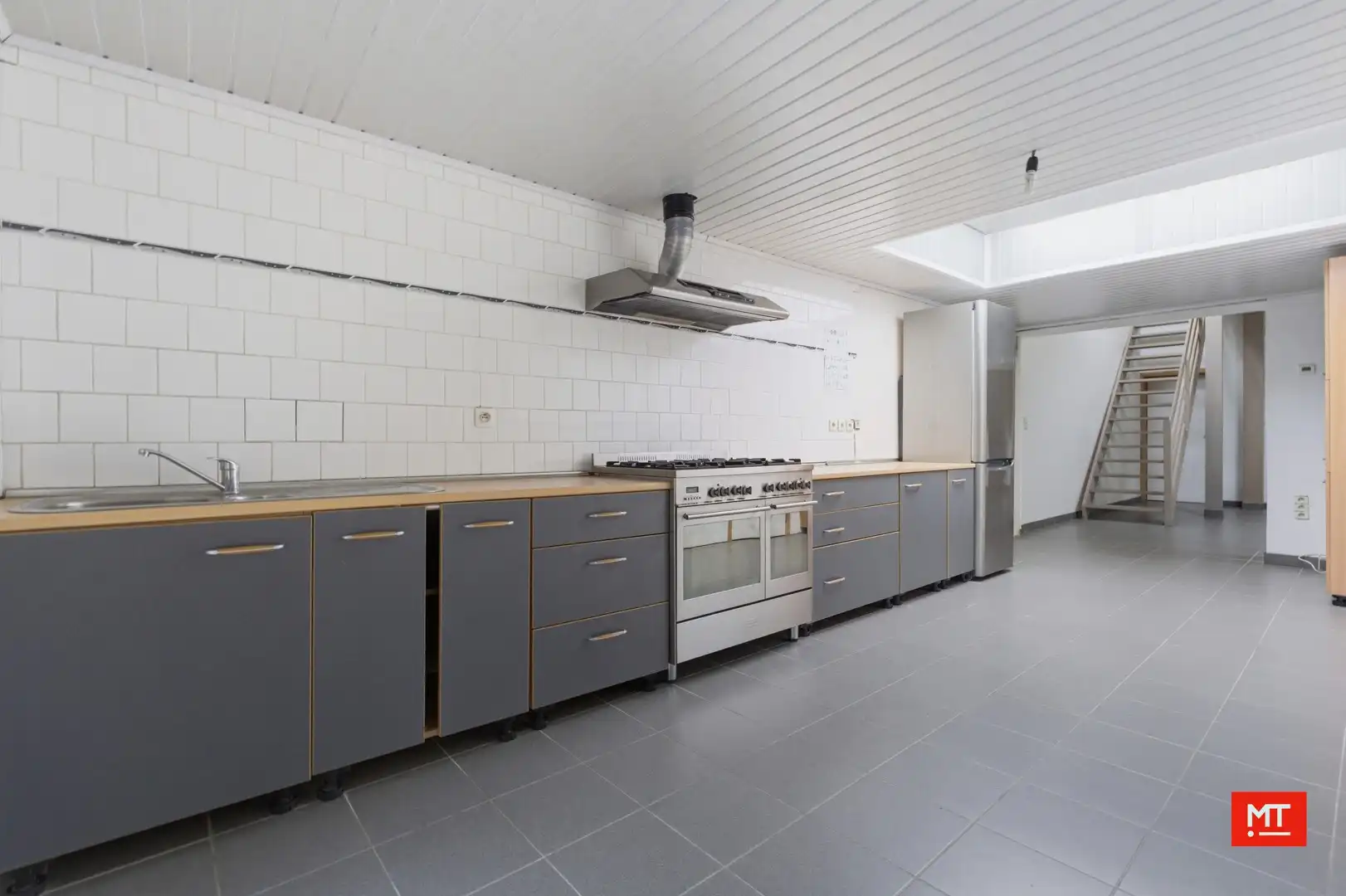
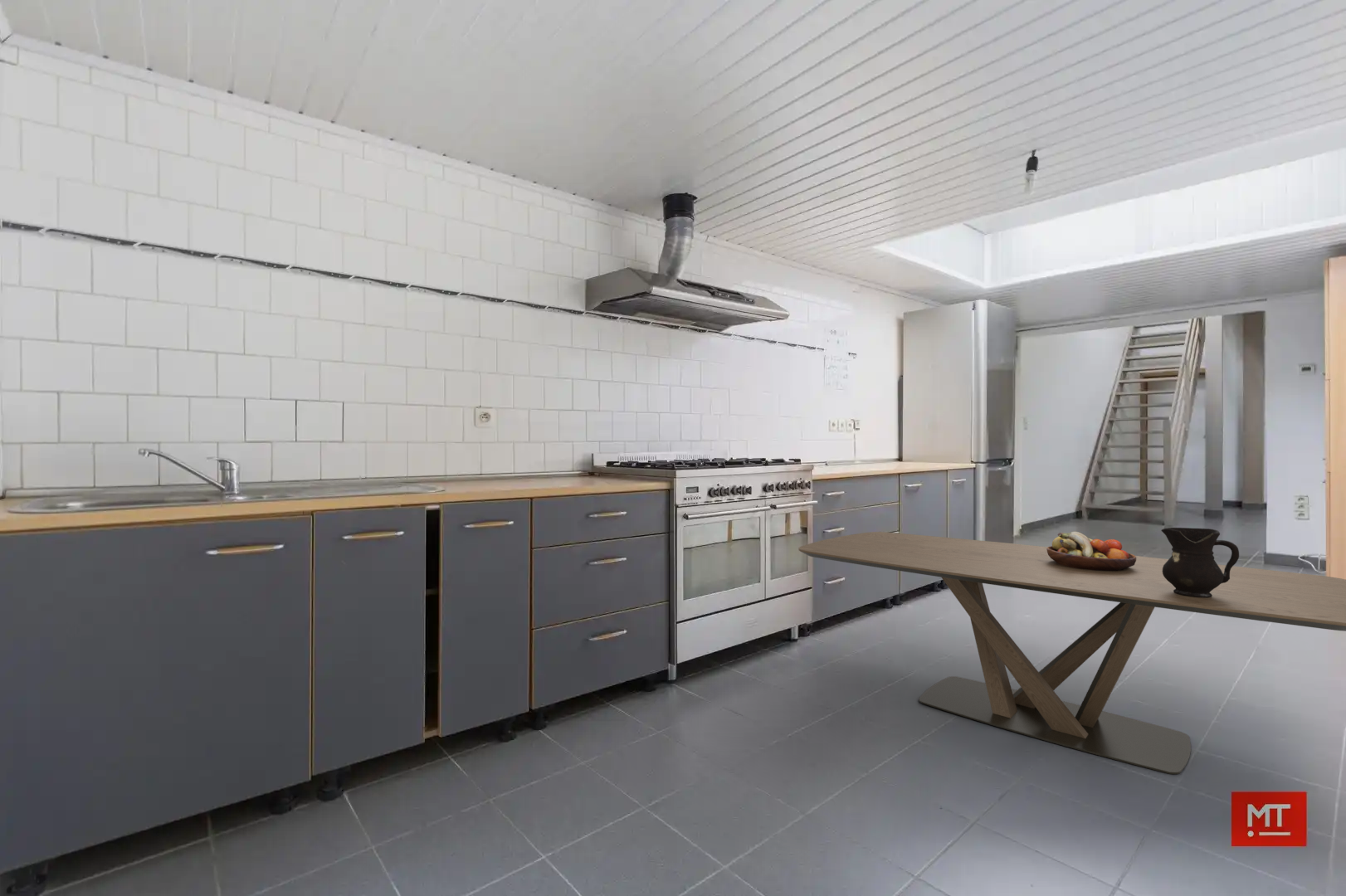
+ pitcher [1160,527,1240,597]
+ fruit bowl [1046,531,1136,571]
+ dining table [797,531,1346,775]
